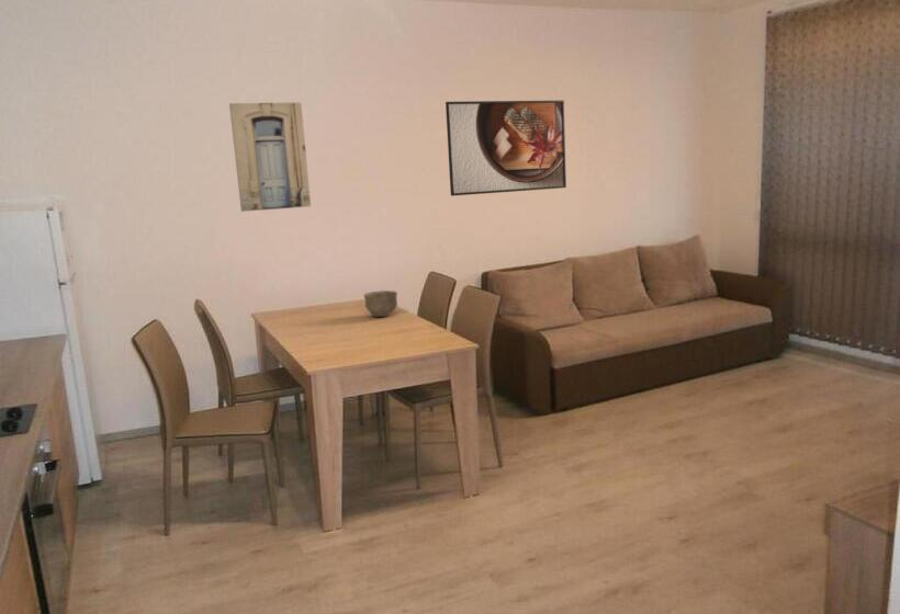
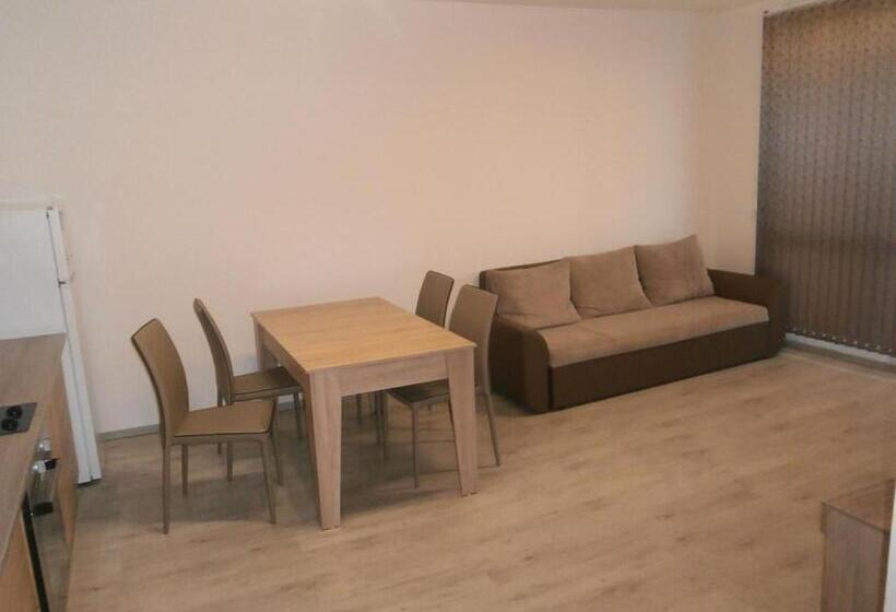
- bowl [363,289,398,318]
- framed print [445,100,567,197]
- wall art [228,102,312,213]
